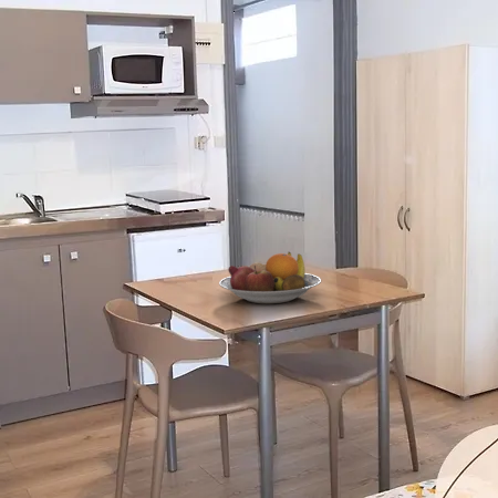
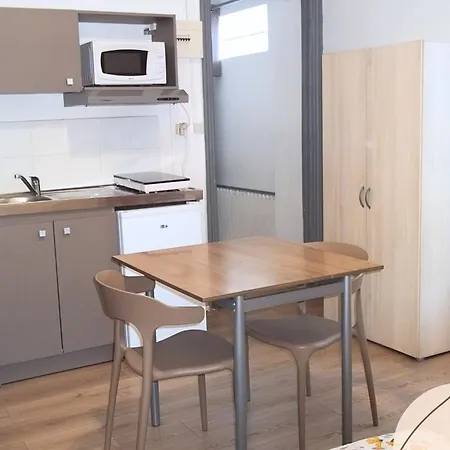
- fruit bowl [218,251,322,304]
